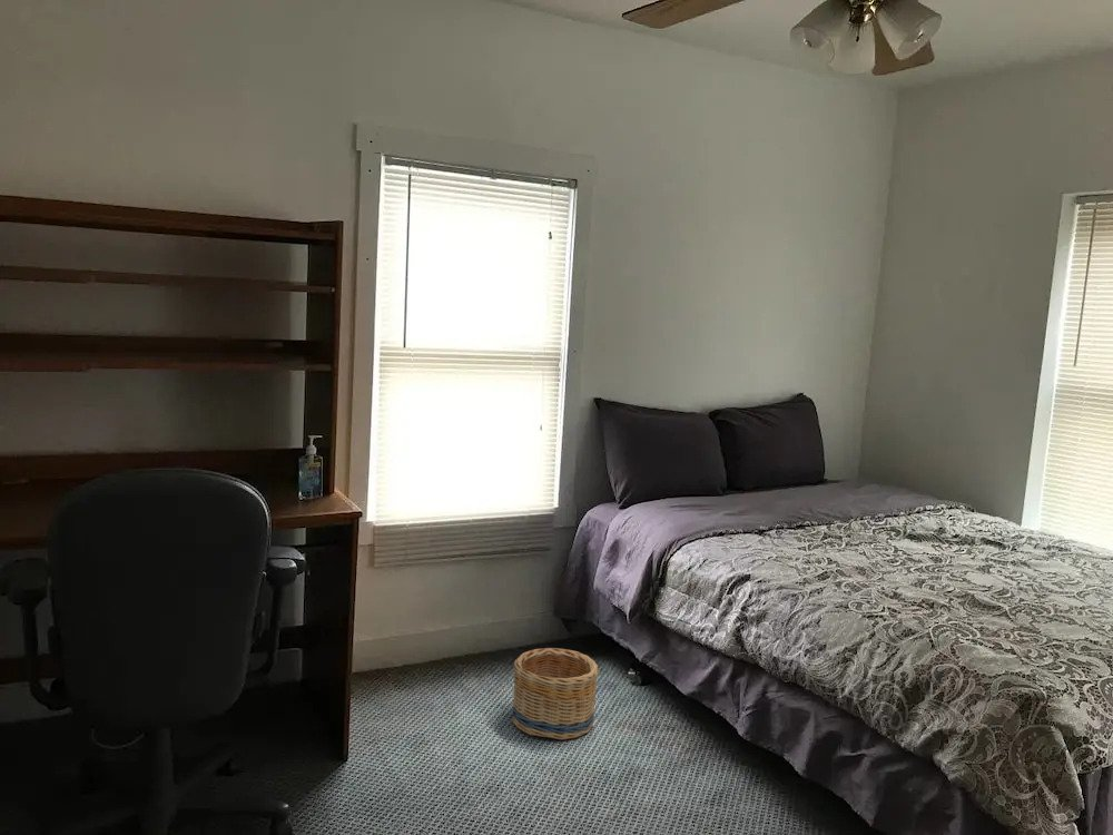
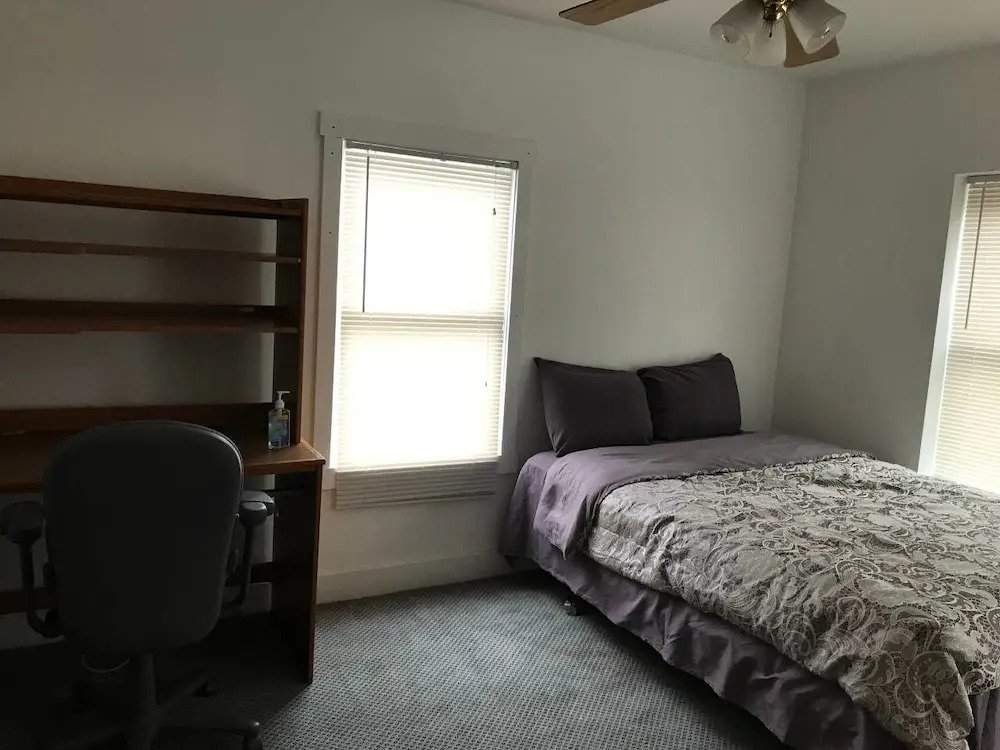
- basket [511,647,600,740]
